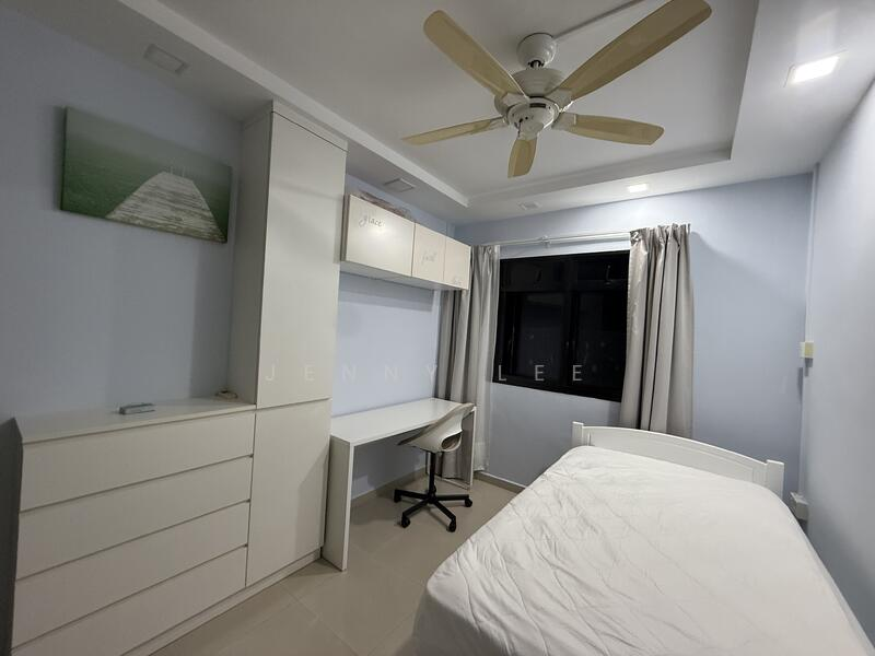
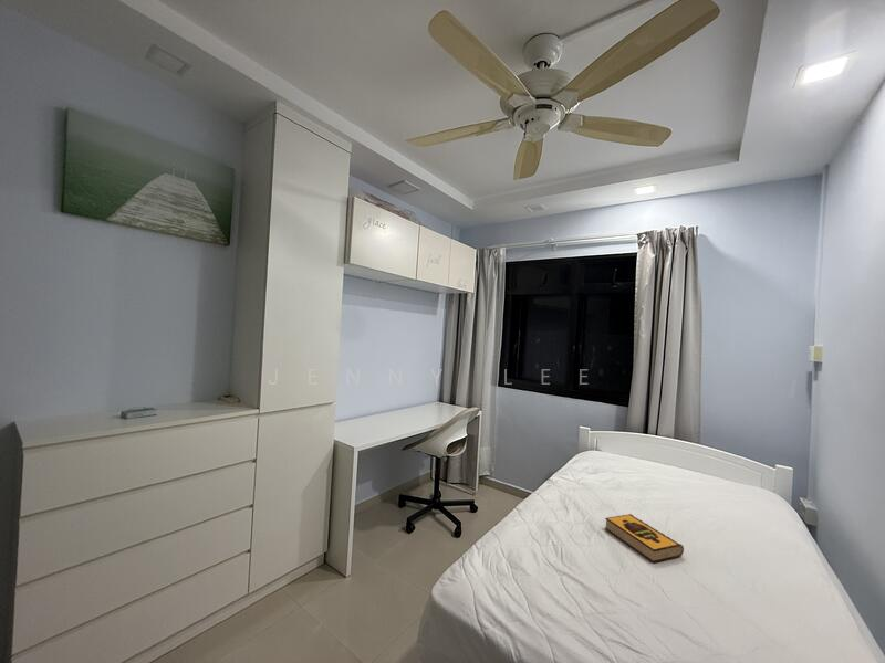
+ hardback book [604,513,685,564]
